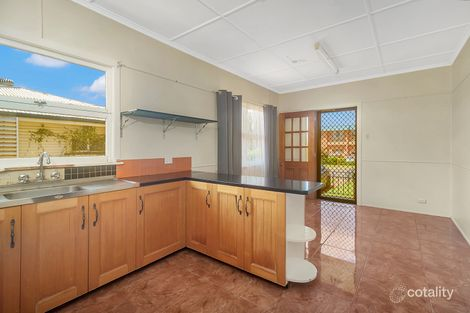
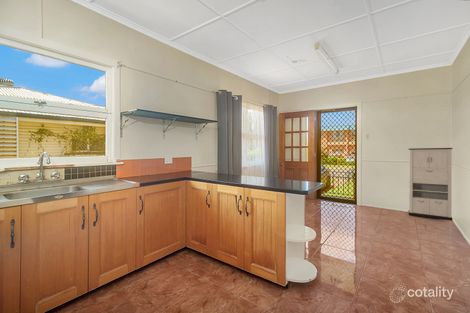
+ cabinet [408,147,453,222]
